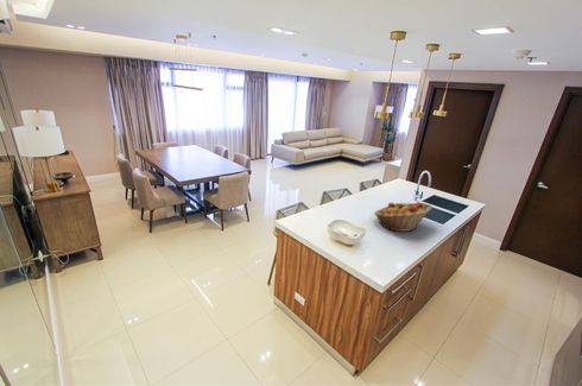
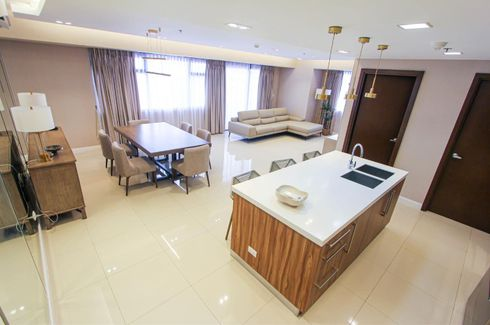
- fruit basket [373,201,434,233]
